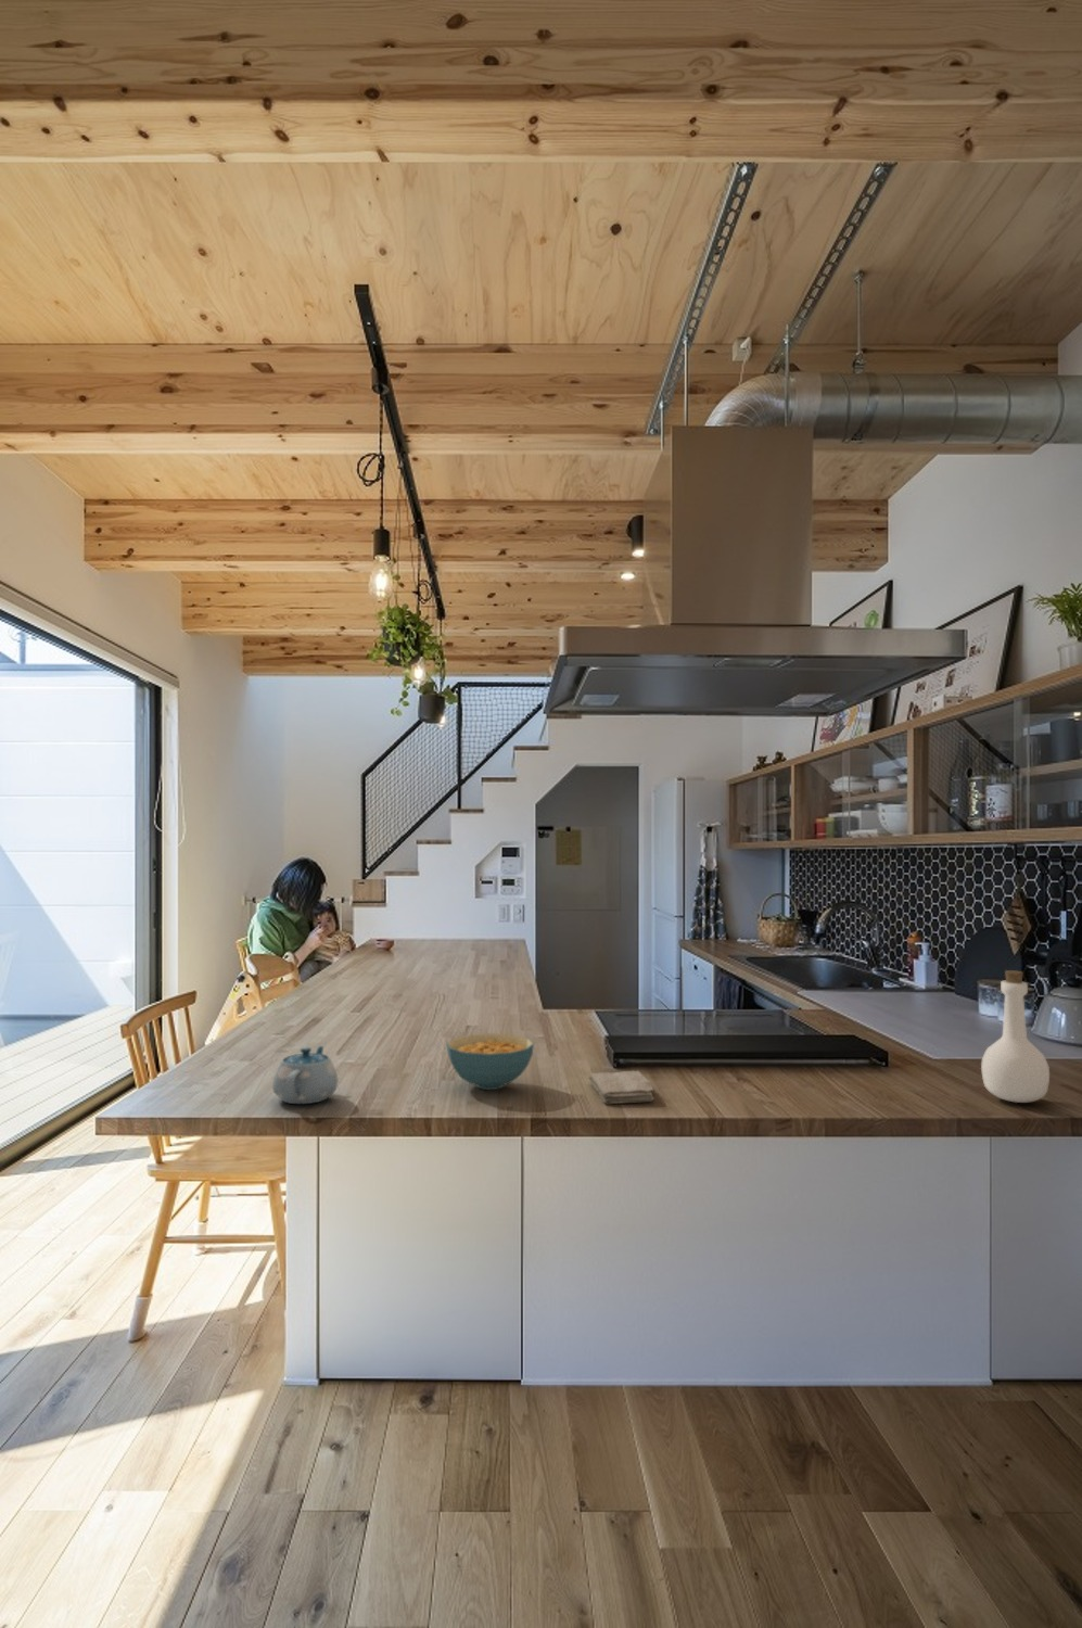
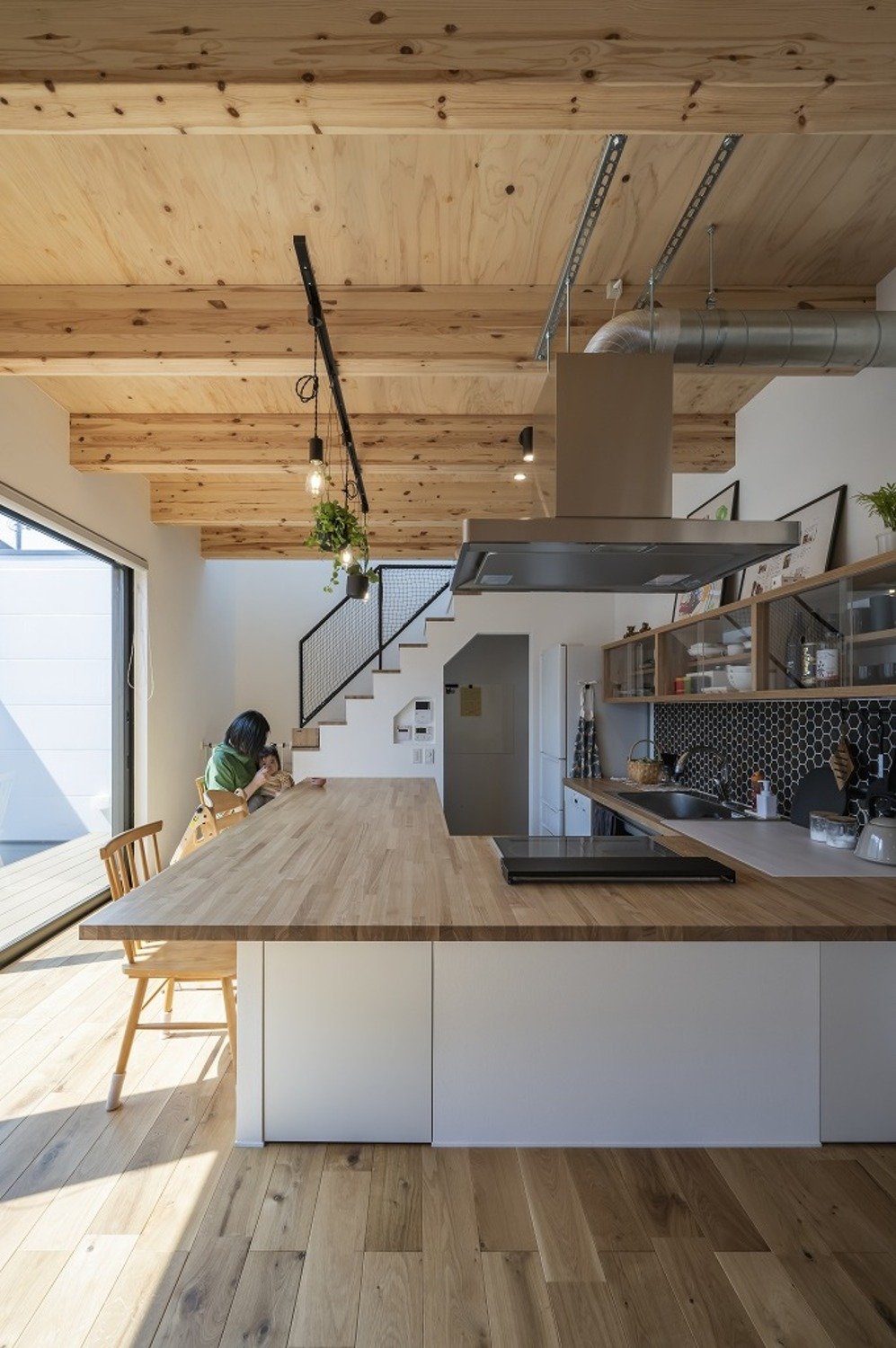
- washcloth [588,1070,656,1105]
- chinaware [272,1045,338,1105]
- bottle [981,970,1051,1104]
- cereal bowl [444,1033,535,1091]
